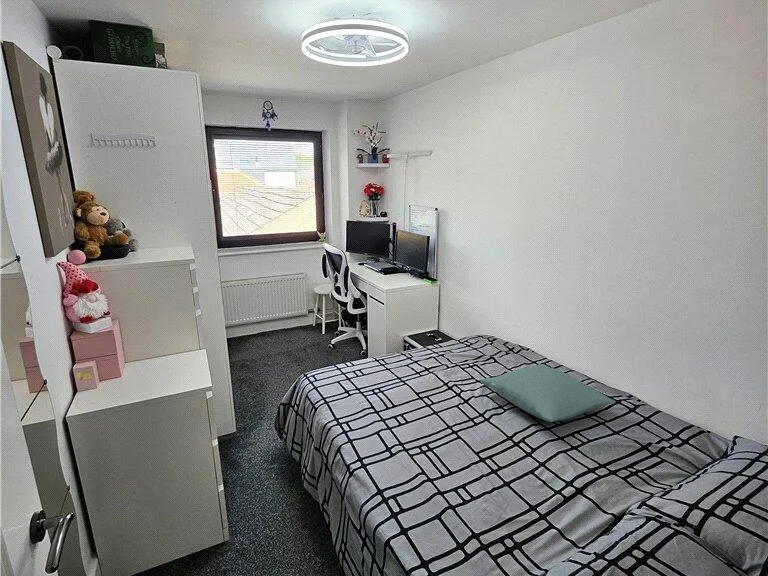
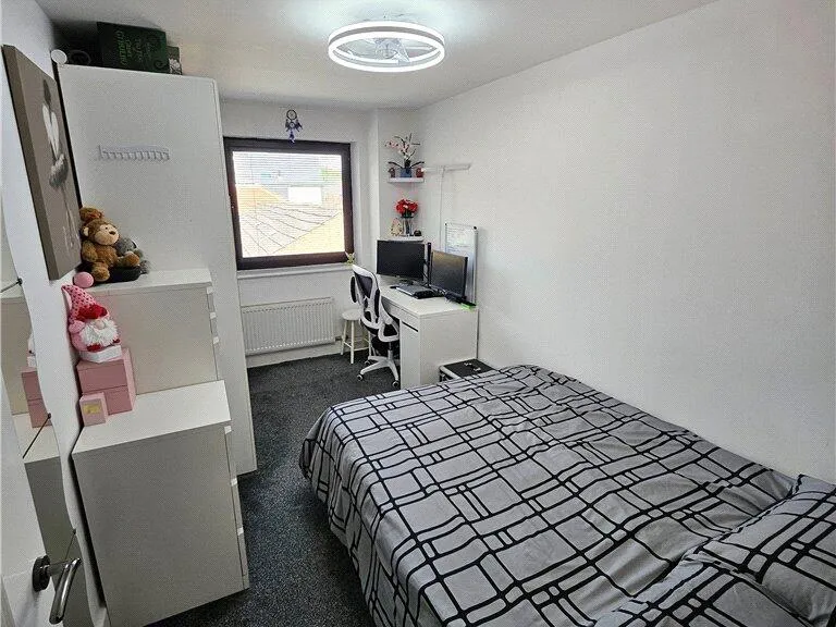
- pillow [479,363,617,423]
